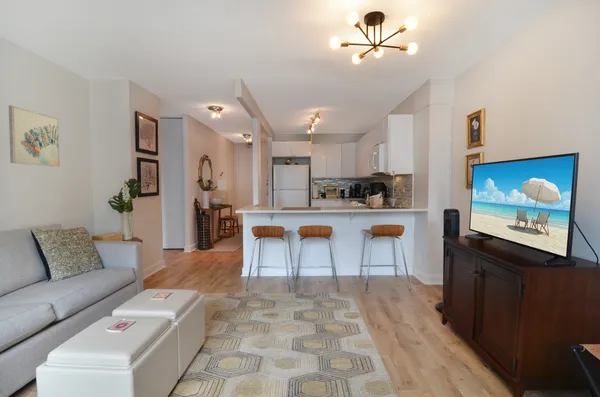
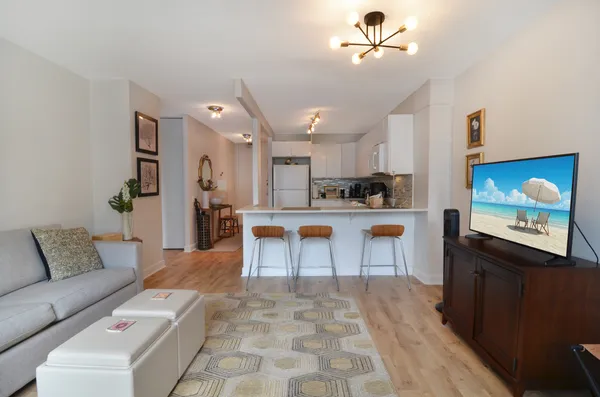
- wall art [8,104,61,168]
